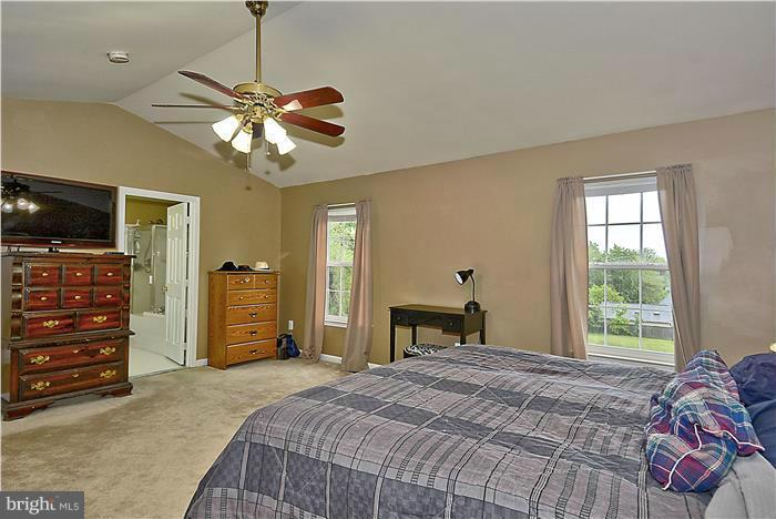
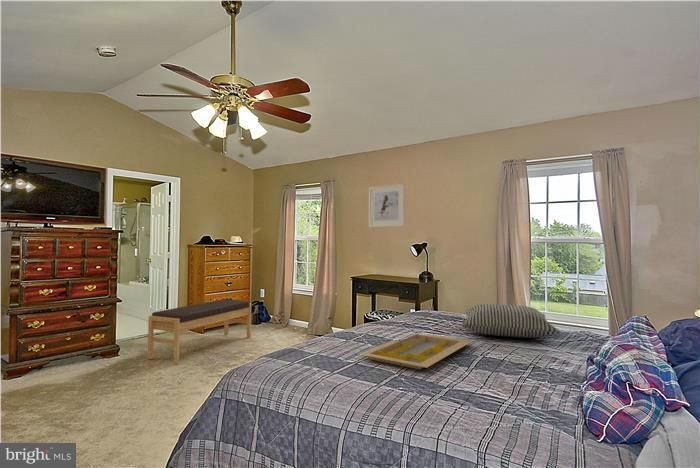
+ pillow [461,303,561,339]
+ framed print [368,183,406,228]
+ bench [147,298,252,365]
+ serving tray [358,333,473,371]
